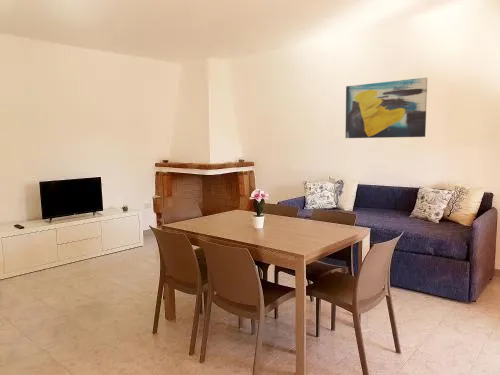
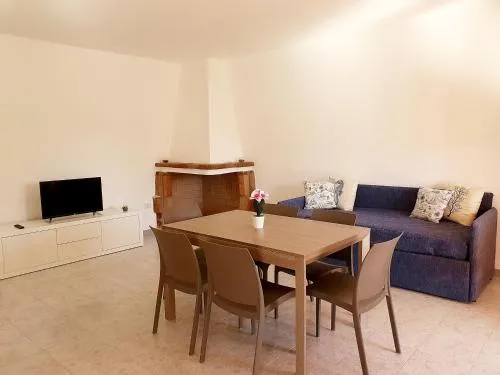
- wall art [345,77,428,139]
